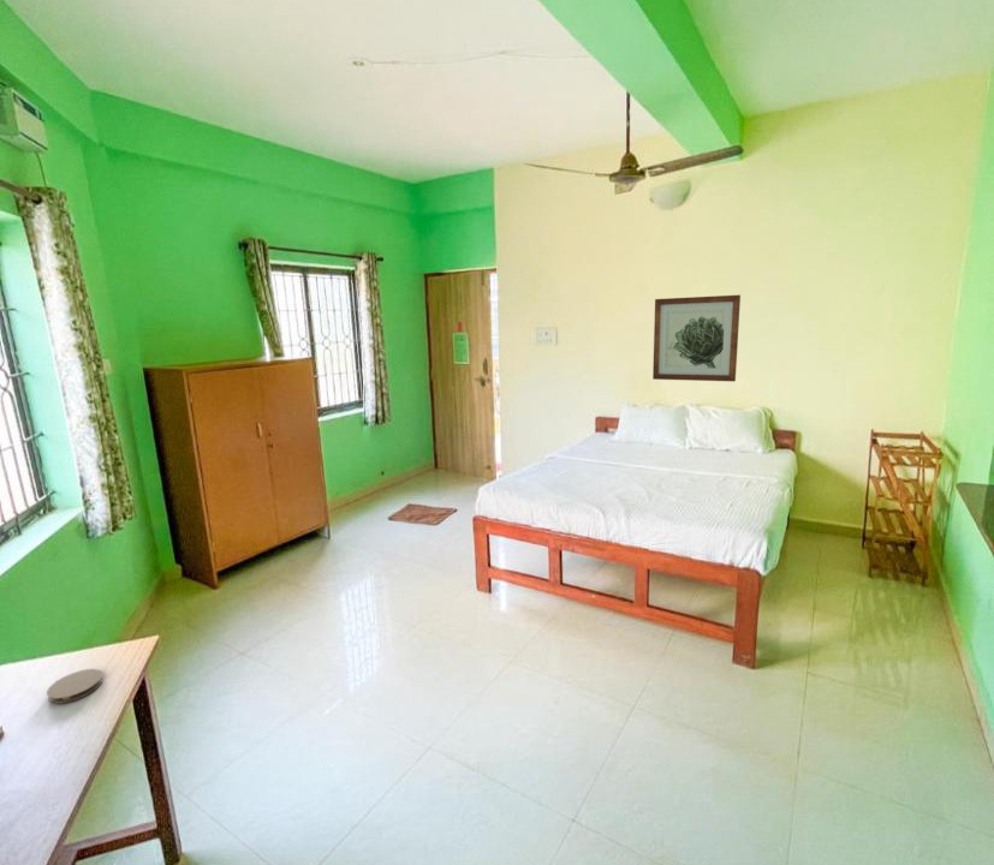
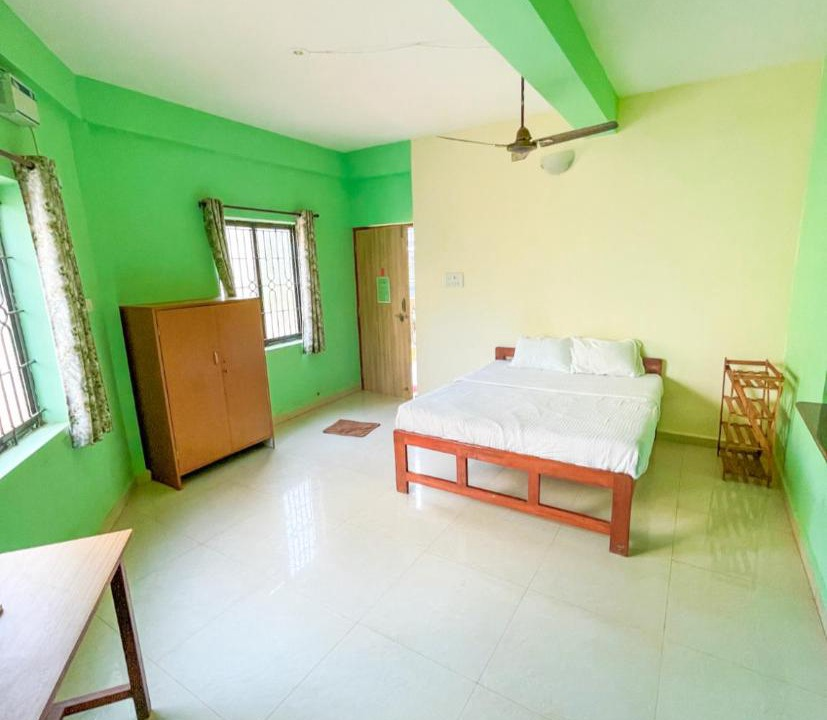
- coaster [46,668,105,705]
- wall art [651,294,742,382]
